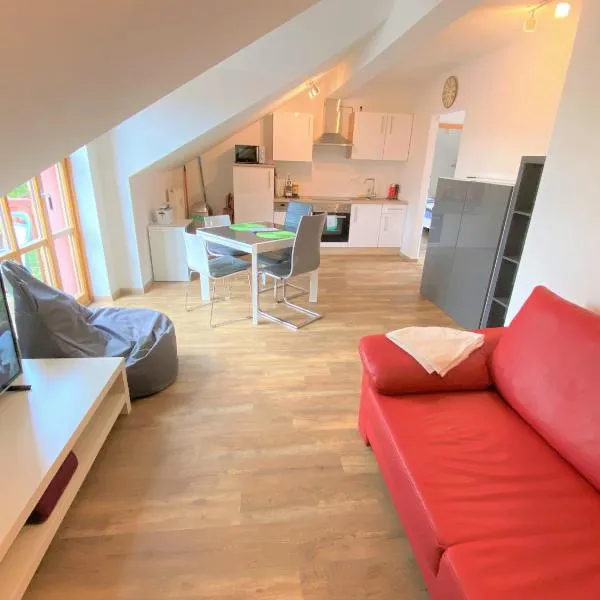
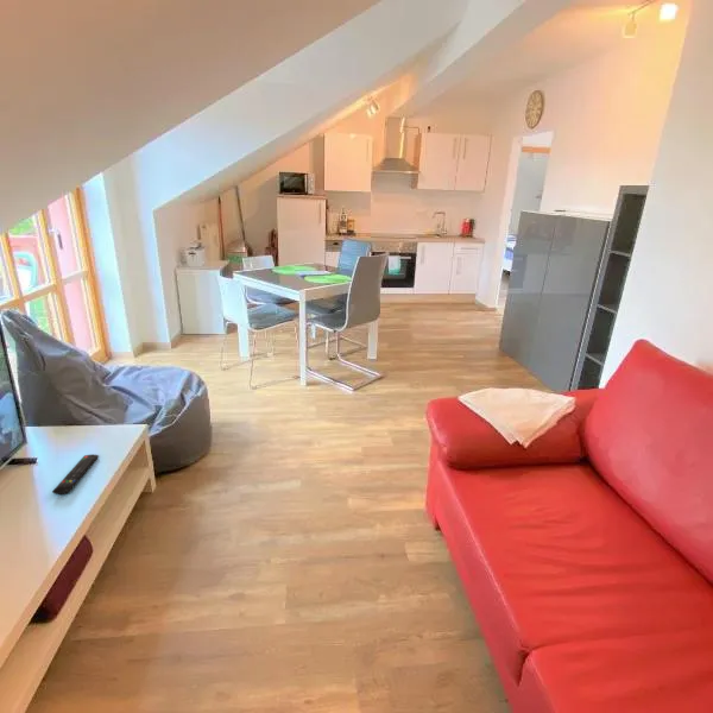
+ remote control [51,454,100,496]
